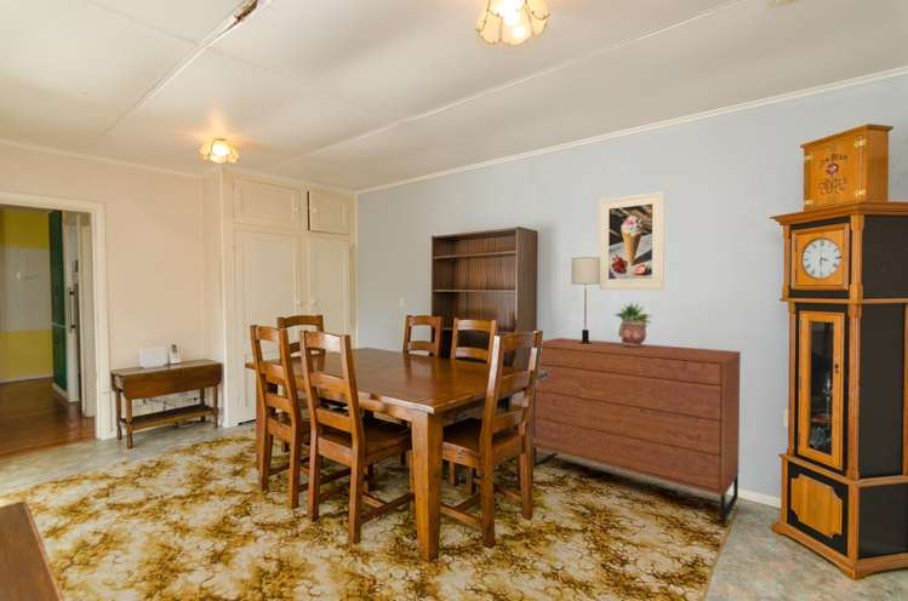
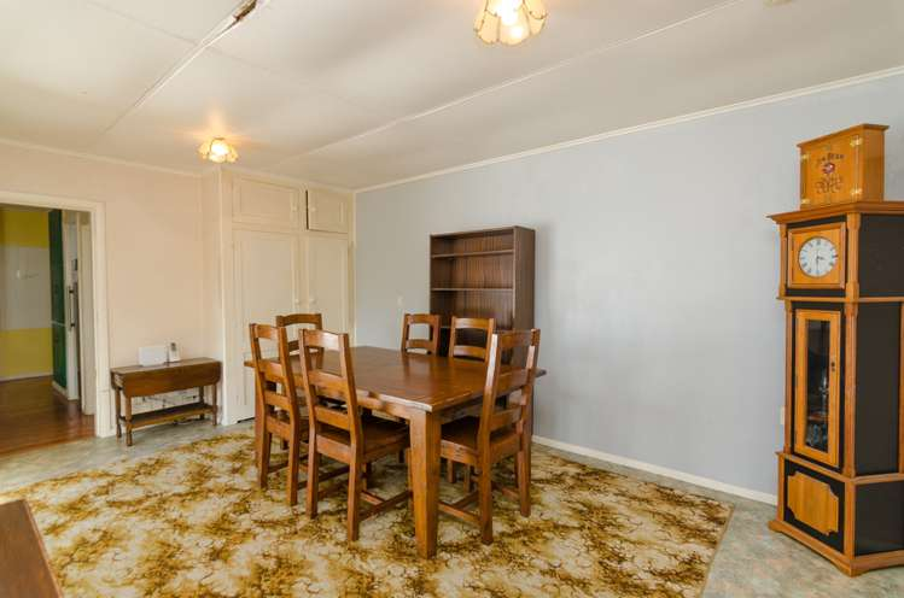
- table lamp [570,256,600,344]
- potted plant [615,302,655,347]
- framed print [598,190,666,291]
- dresser [532,337,742,523]
